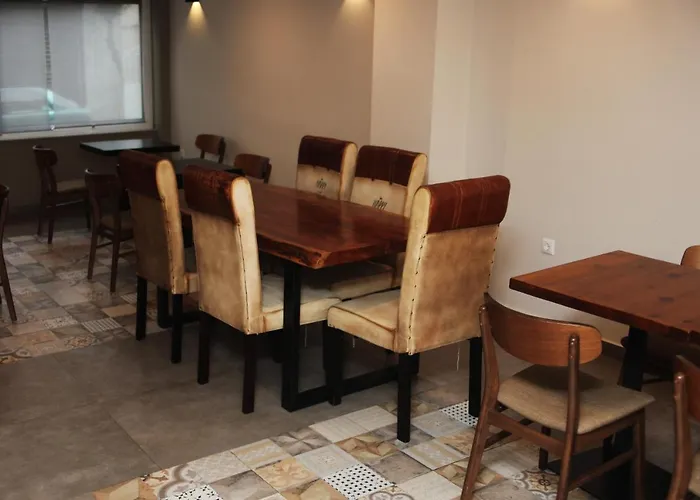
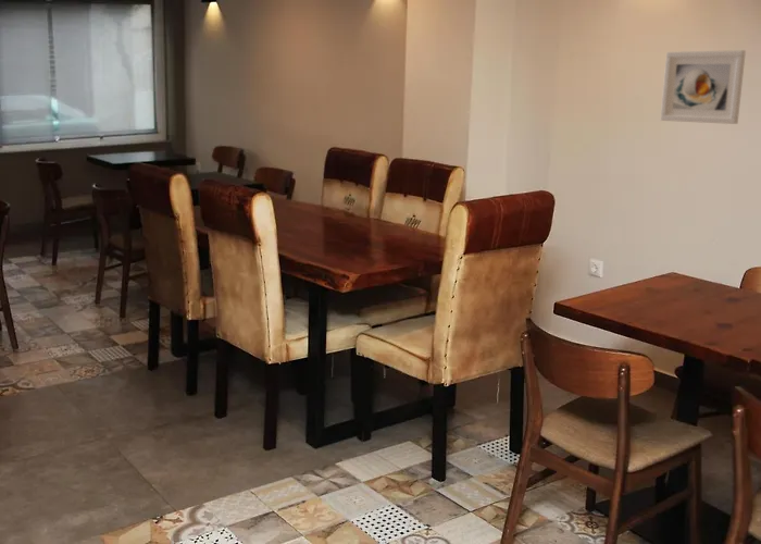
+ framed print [660,49,747,125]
